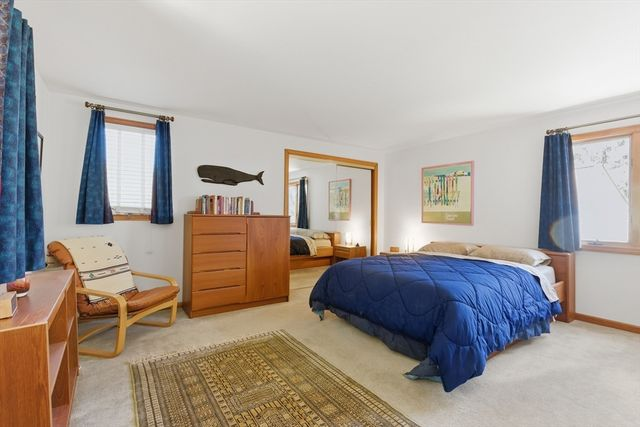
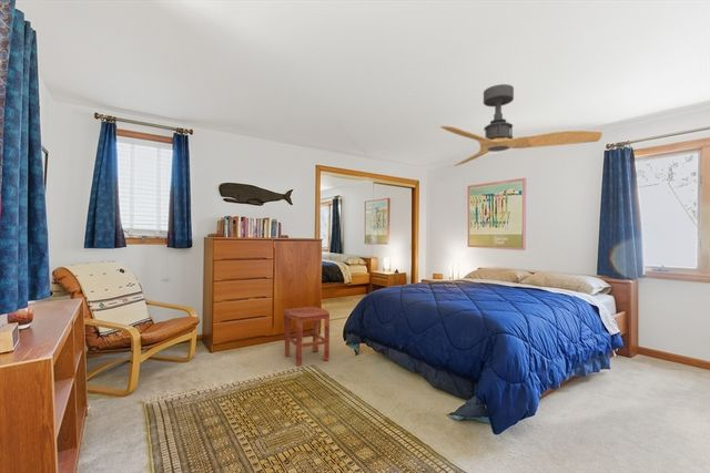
+ ceiling fan [439,83,604,167]
+ stool [283,306,331,367]
